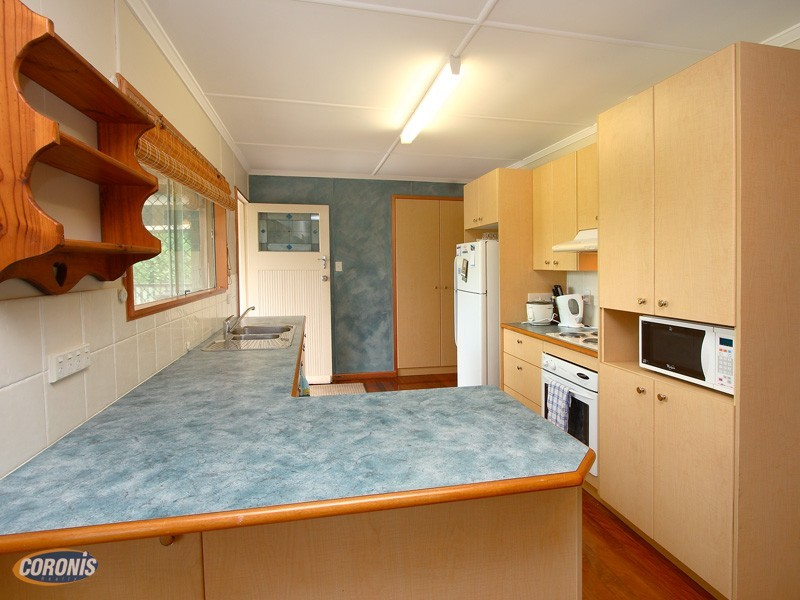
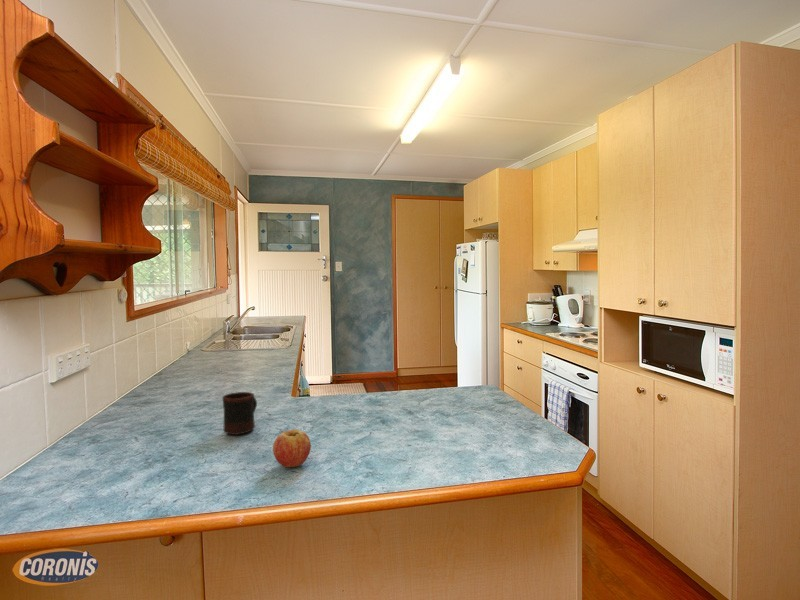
+ mug [221,391,258,435]
+ fruit [272,429,312,468]
